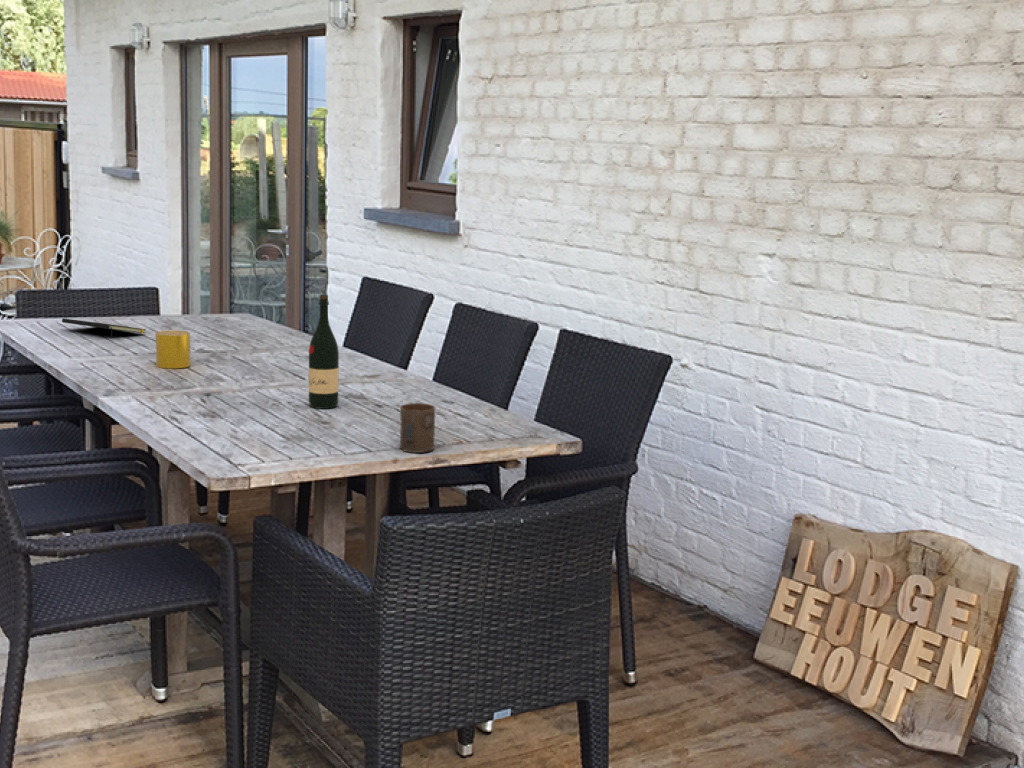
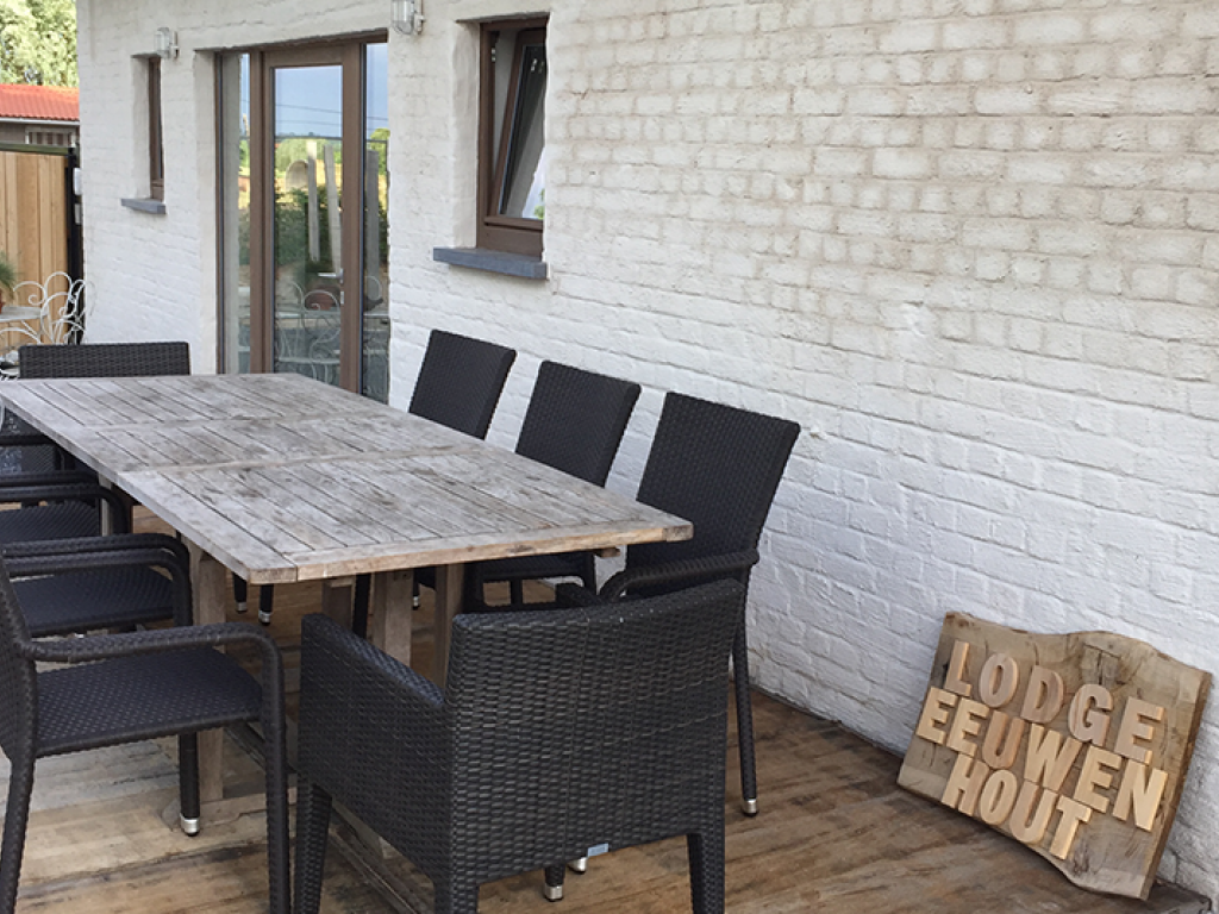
- notepad [61,318,147,340]
- cup [399,402,436,454]
- cup [155,330,191,370]
- wine bottle [308,293,340,410]
